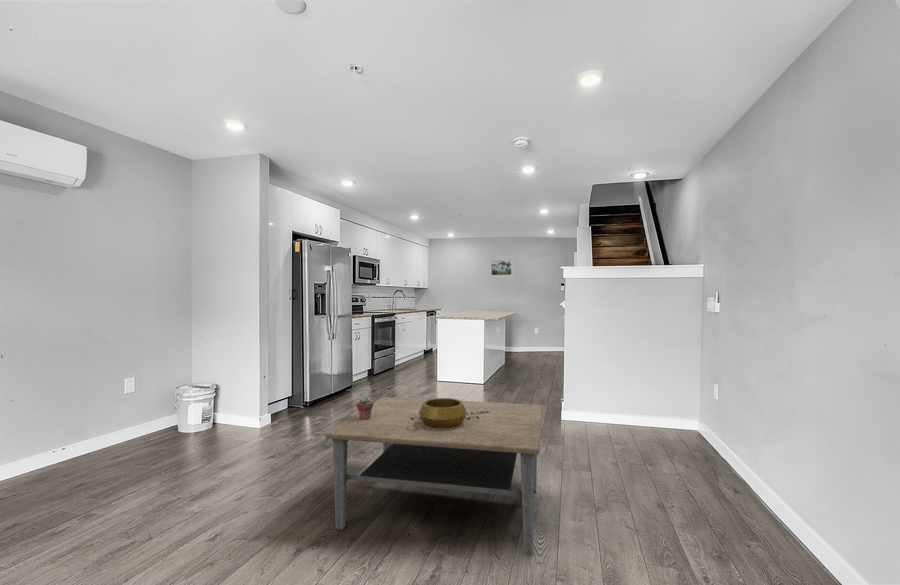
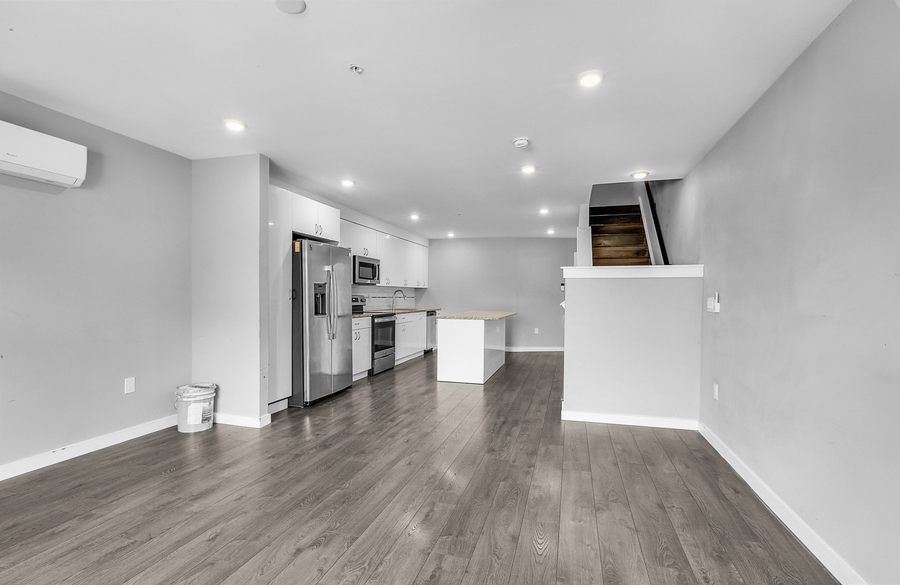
- coffee table [324,396,542,557]
- decorative bowl [419,397,467,429]
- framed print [487,255,516,280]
- potted succulent [355,395,374,420]
